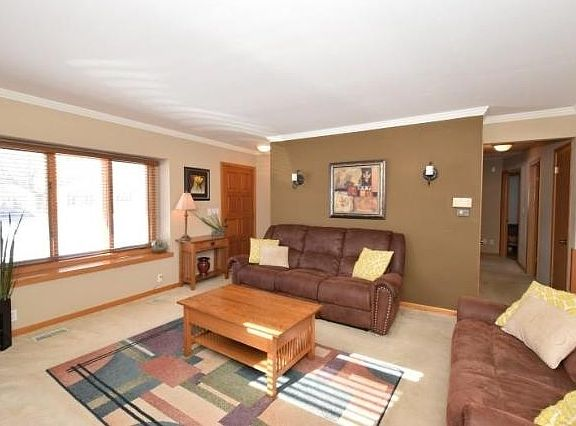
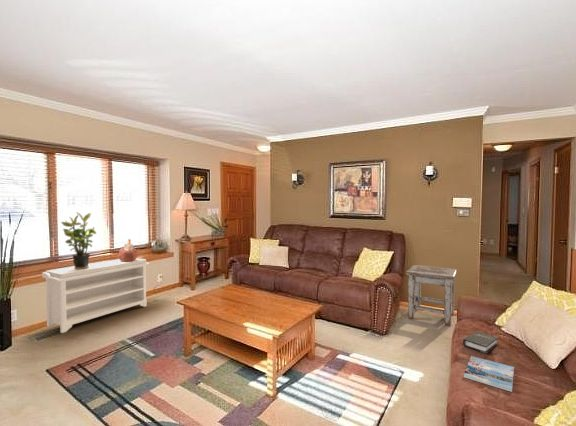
+ potted plant [60,211,97,269]
+ stool [405,264,458,328]
+ bench [41,257,150,334]
+ magazine [463,355,515,393]
+ hardback book [462,330,499,355]
+ ceramic vessel [117,238,138,262]
